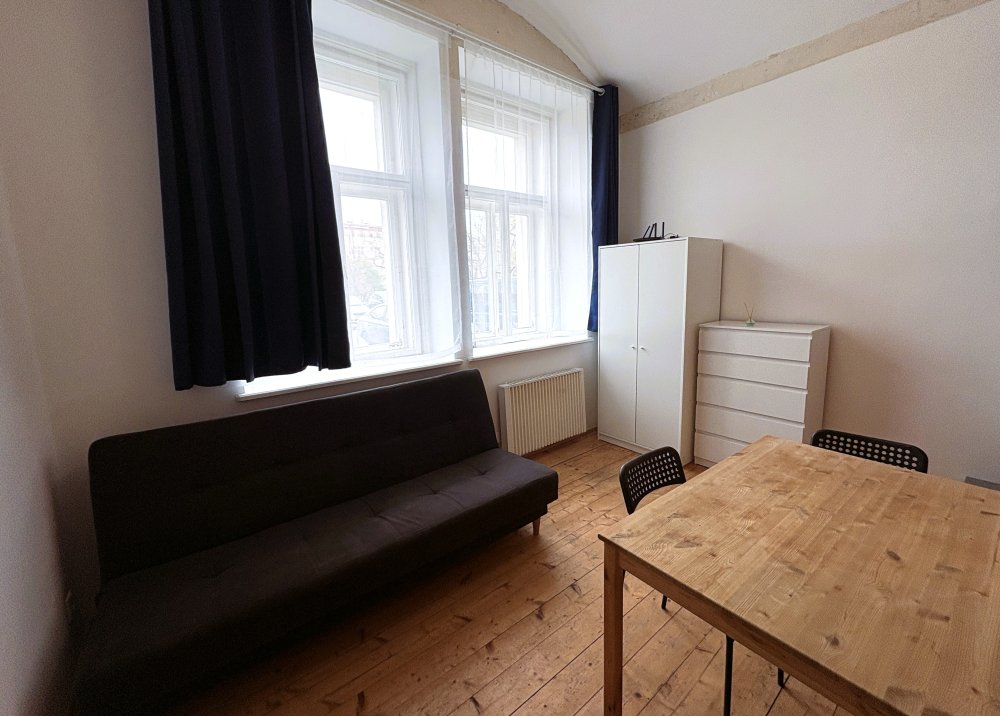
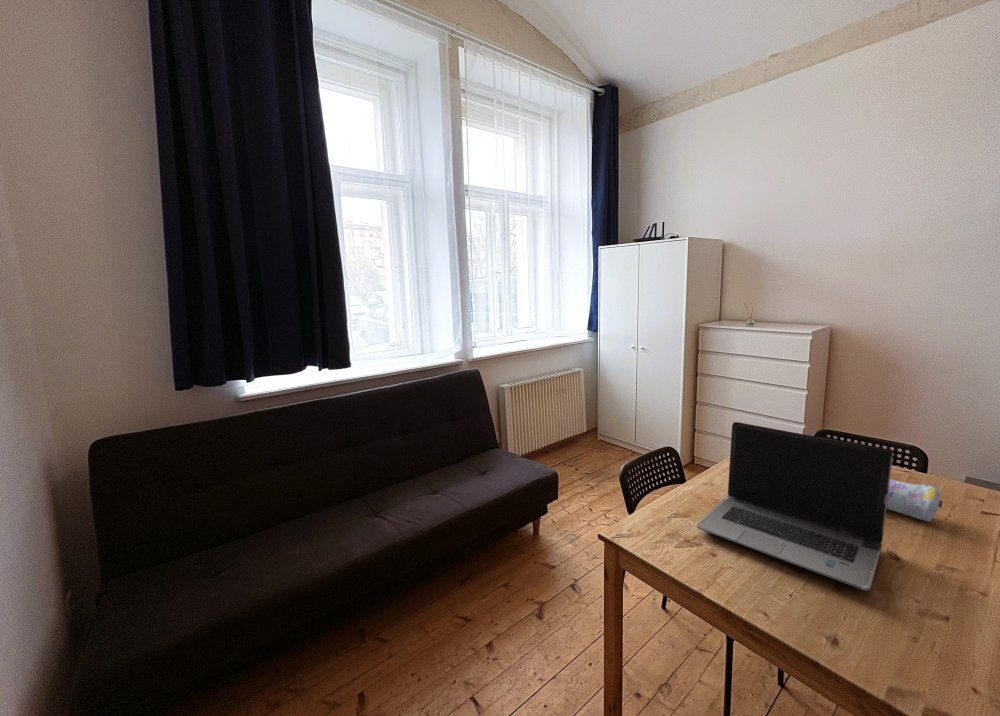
+ pencil case [886,478,943,523]
+ laptop computer [696,421,894,592]
